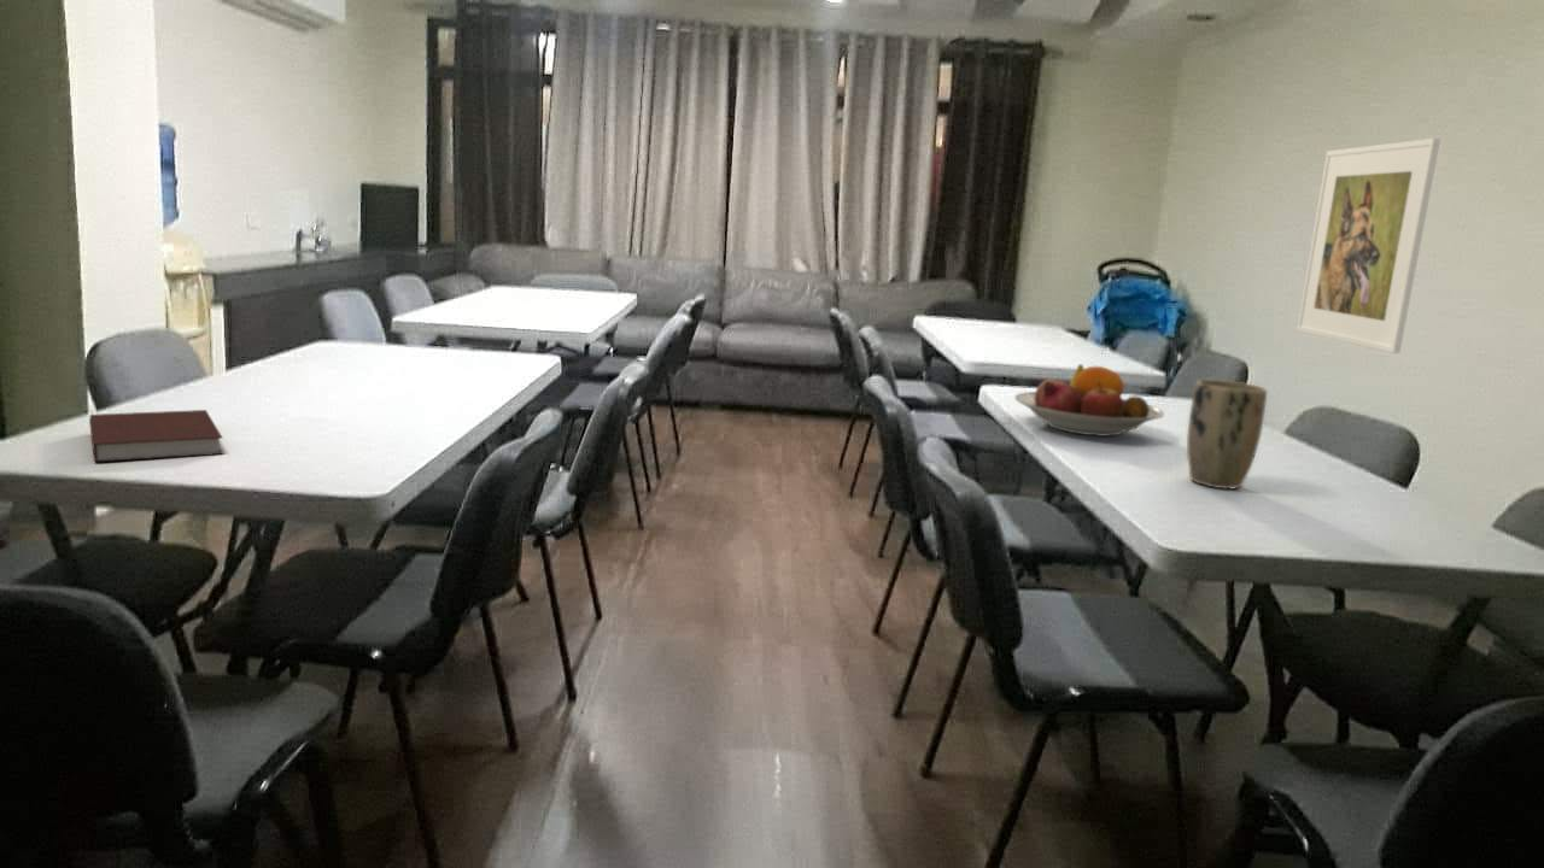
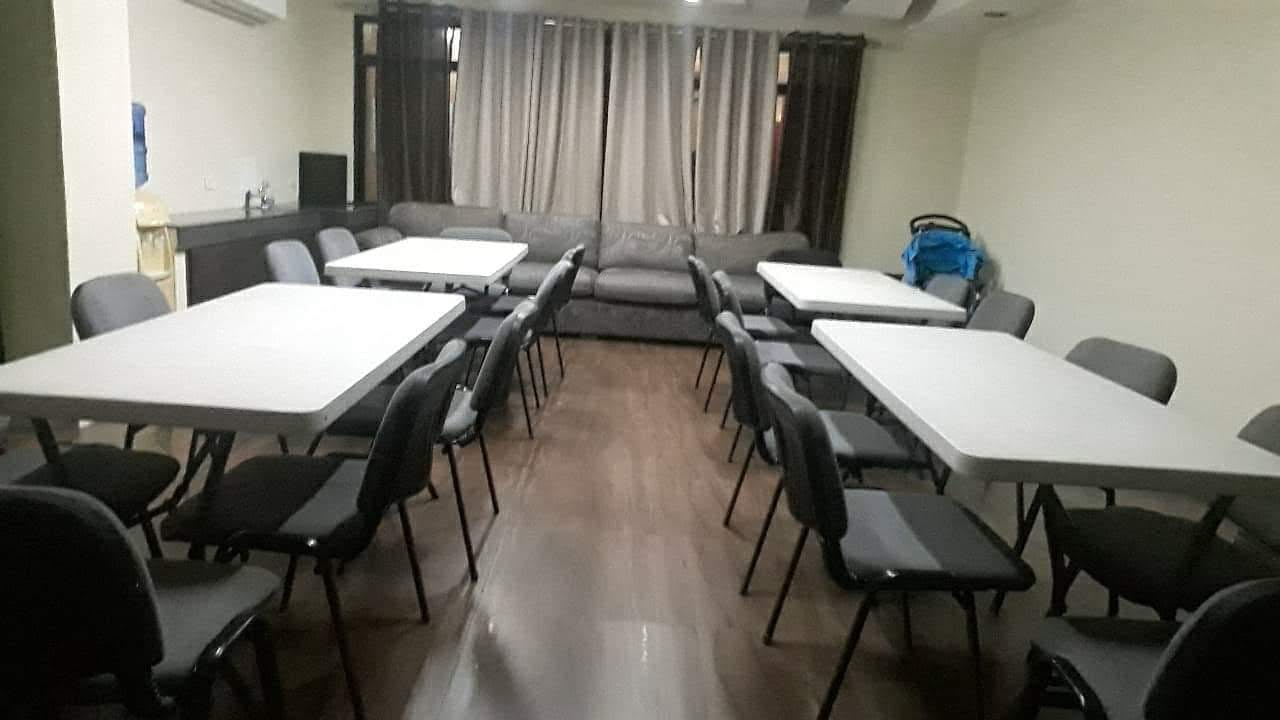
- notebook [88,409,224,463]
- fruit bowl [1013,363,1165,438]
- plant pot [1186,379,1268,489]
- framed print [1296,137,1441,354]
